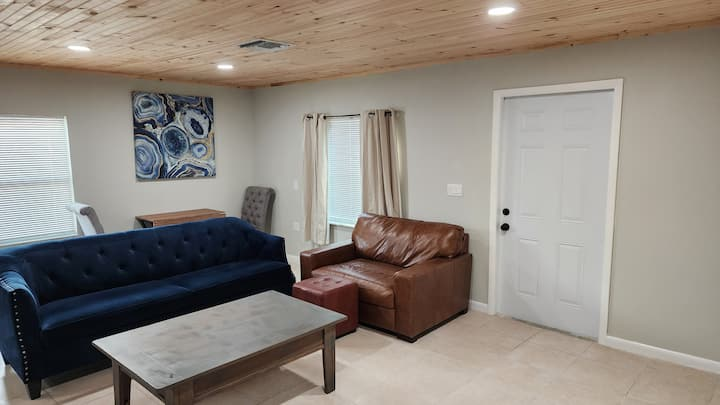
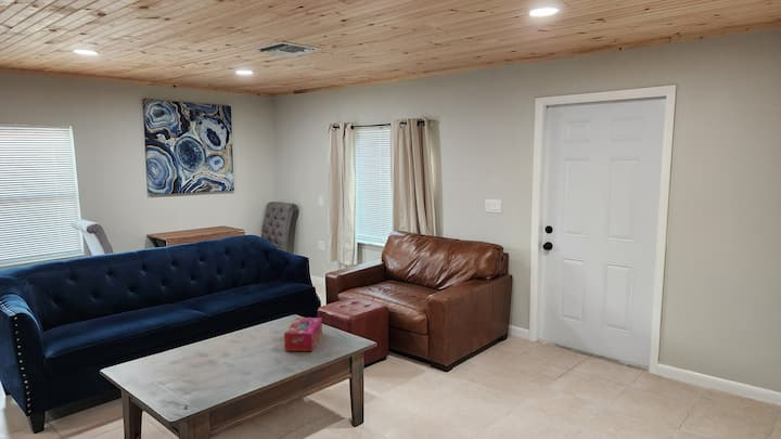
+ tissue box [283,317,323,352]
